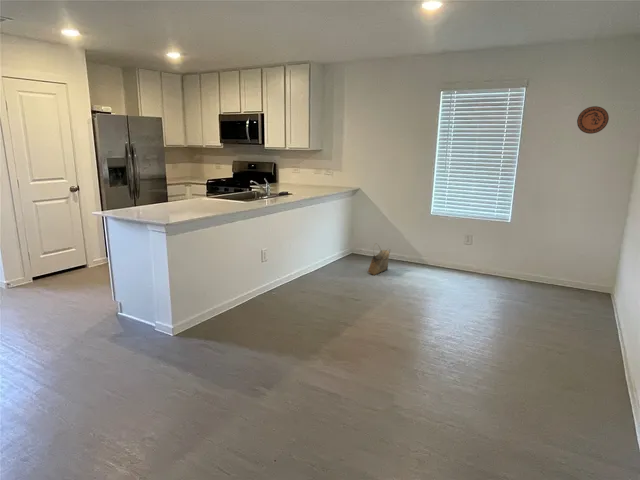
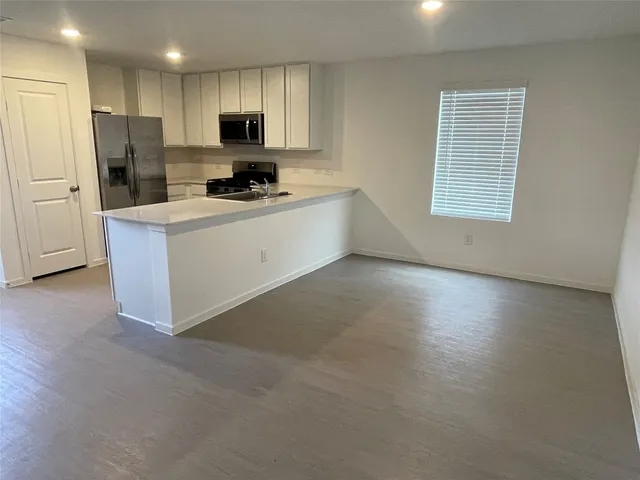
- decorative plate [576,105,610,135]
- basket [367,242,391,276]
